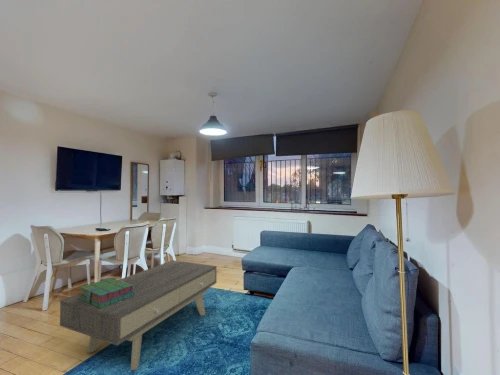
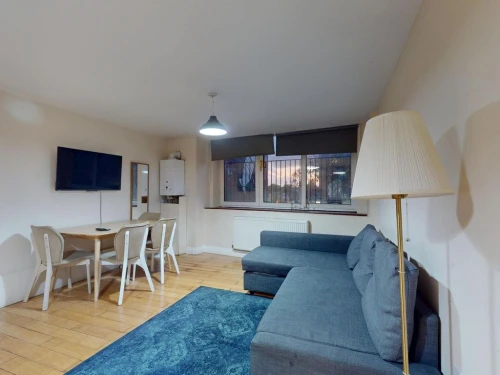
- coffee table [59,259,218,371]
- stack of books [77,277,135,309]
